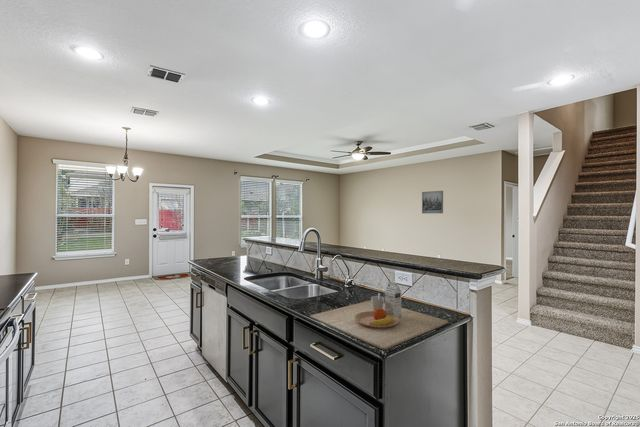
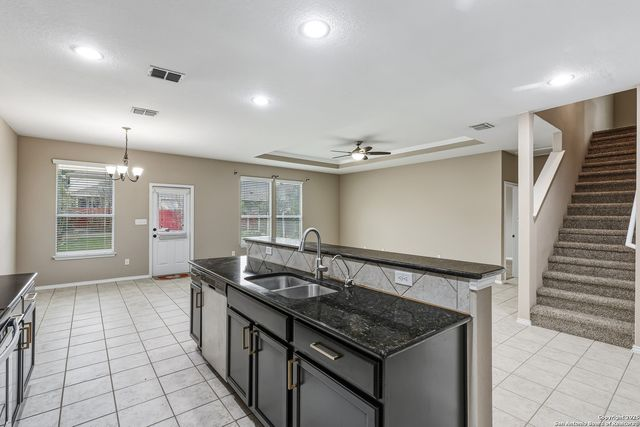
- wall art [421,190,444,214]
- cutting board [309,281,449,351]
